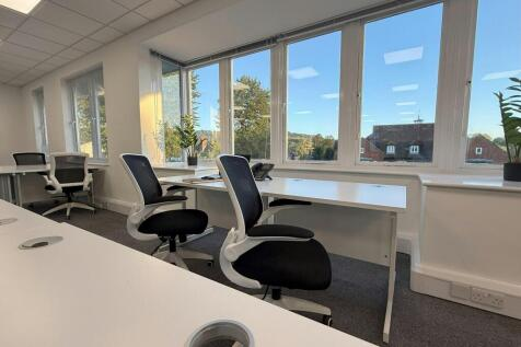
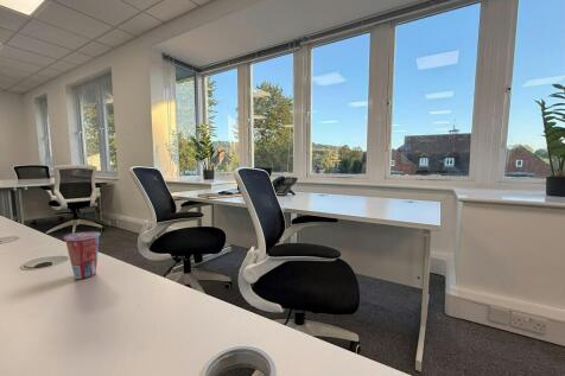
+ cup [63,230,101,280]
